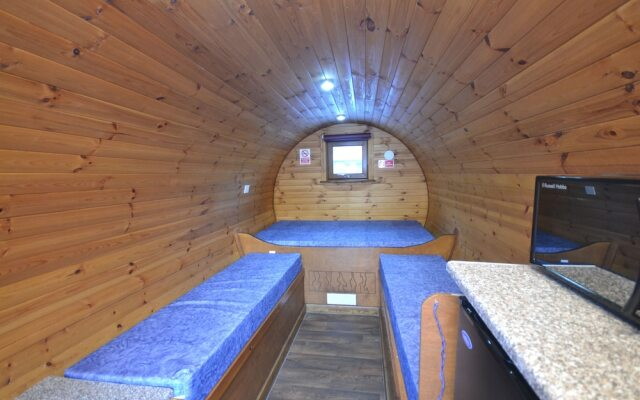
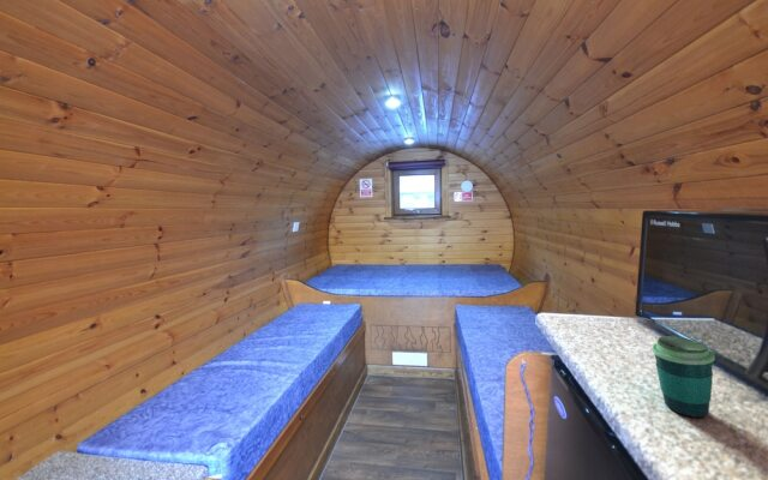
+ cup [652,335,716,419]
